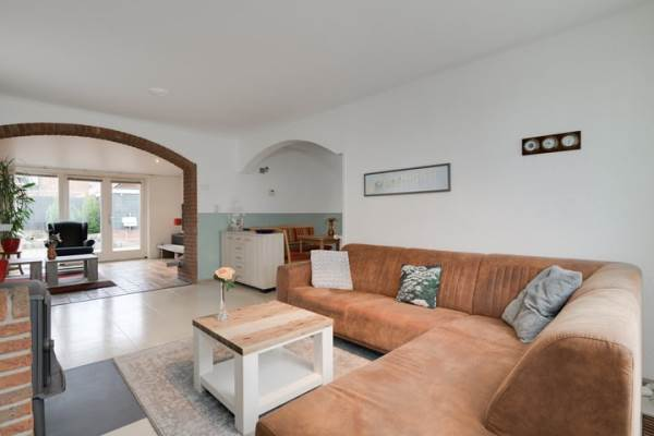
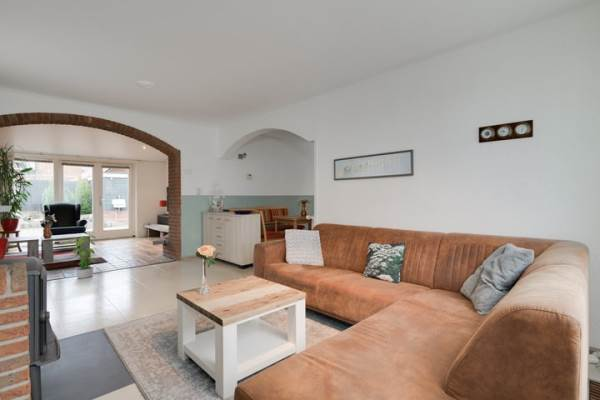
+ potted plant [64,234,99,279]
